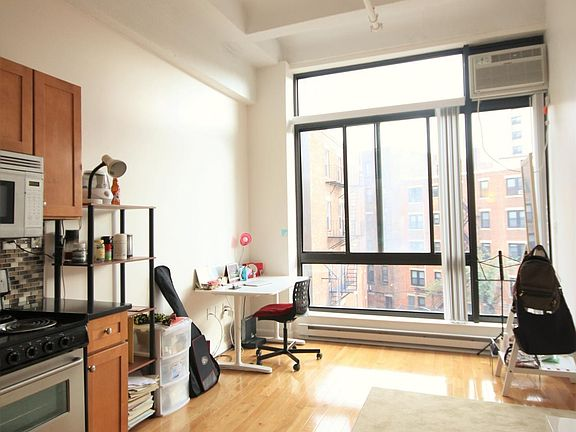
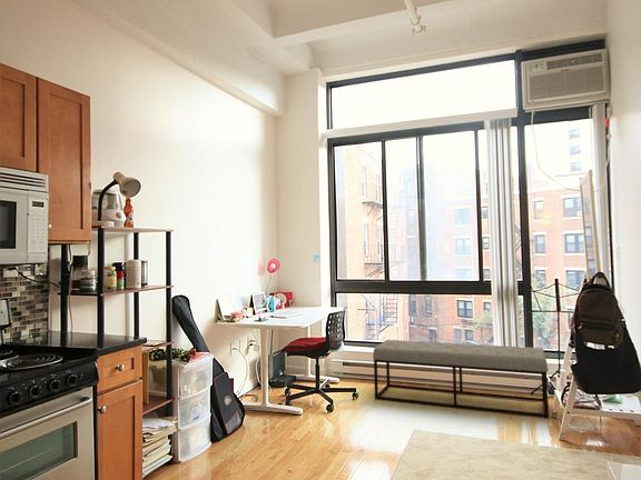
+ bench [372,339,550,419]
